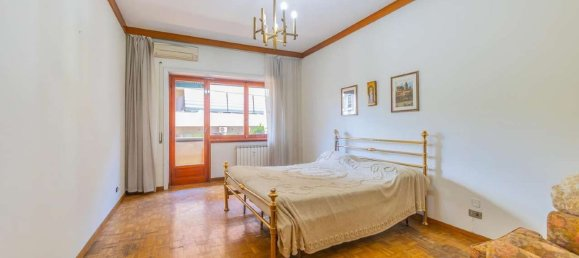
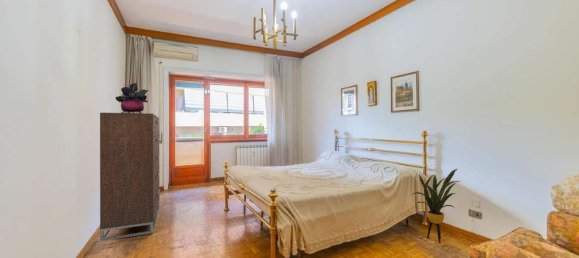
+ dresser [99,112,161,242]
+ potted plant [114,82,149,113]
+ house plant [410,168,460,244]
